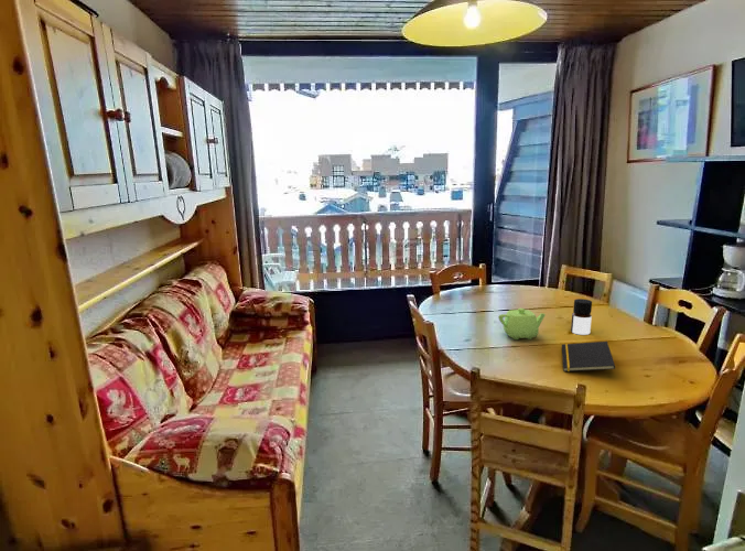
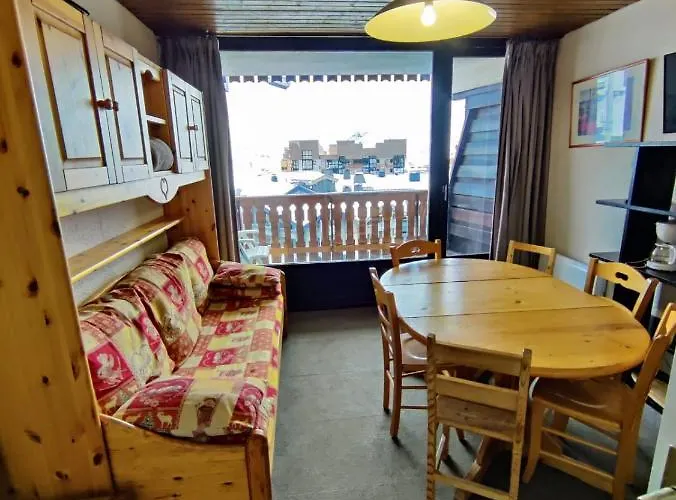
- teapot [497,307,547,341]
- bottle [570,298,593,336]
- notepad [561,341,616,372]
